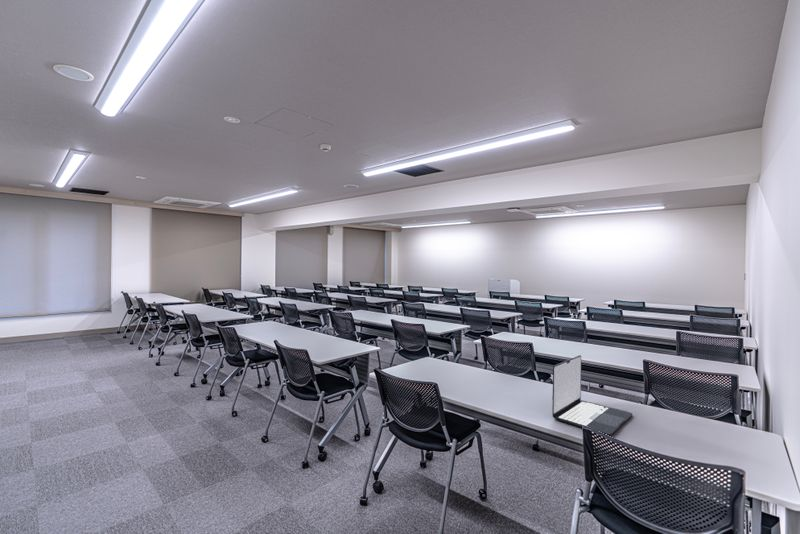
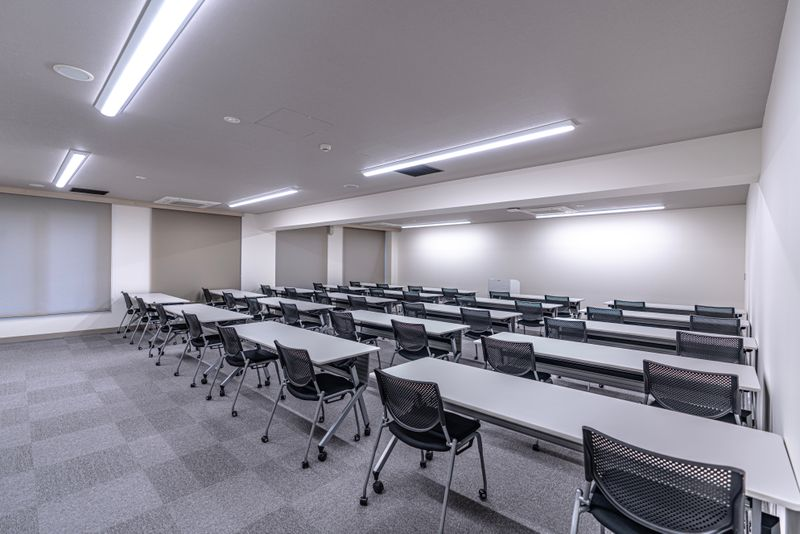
- laptop [551,354,634,436]
